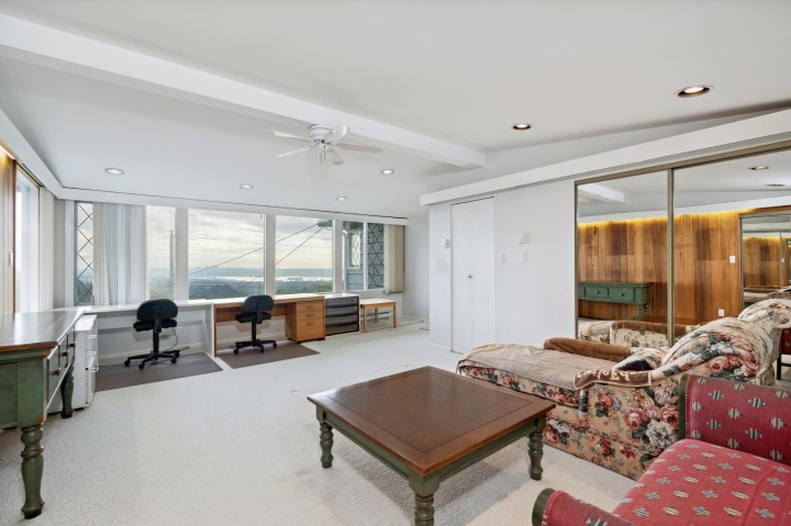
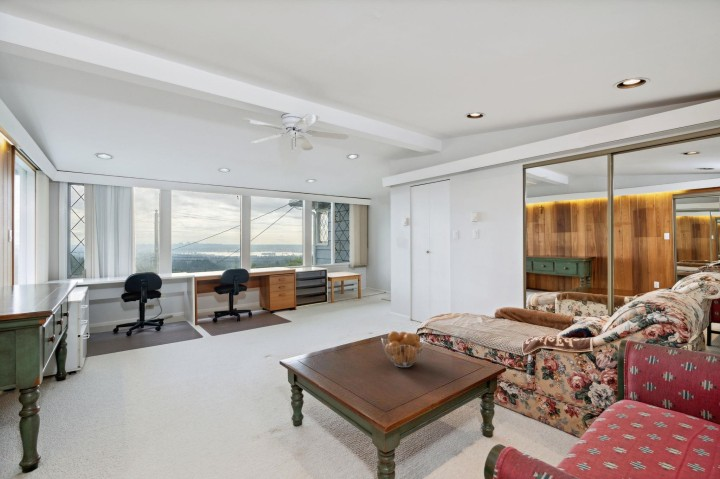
+ fruit basket [380,330,427,368]
